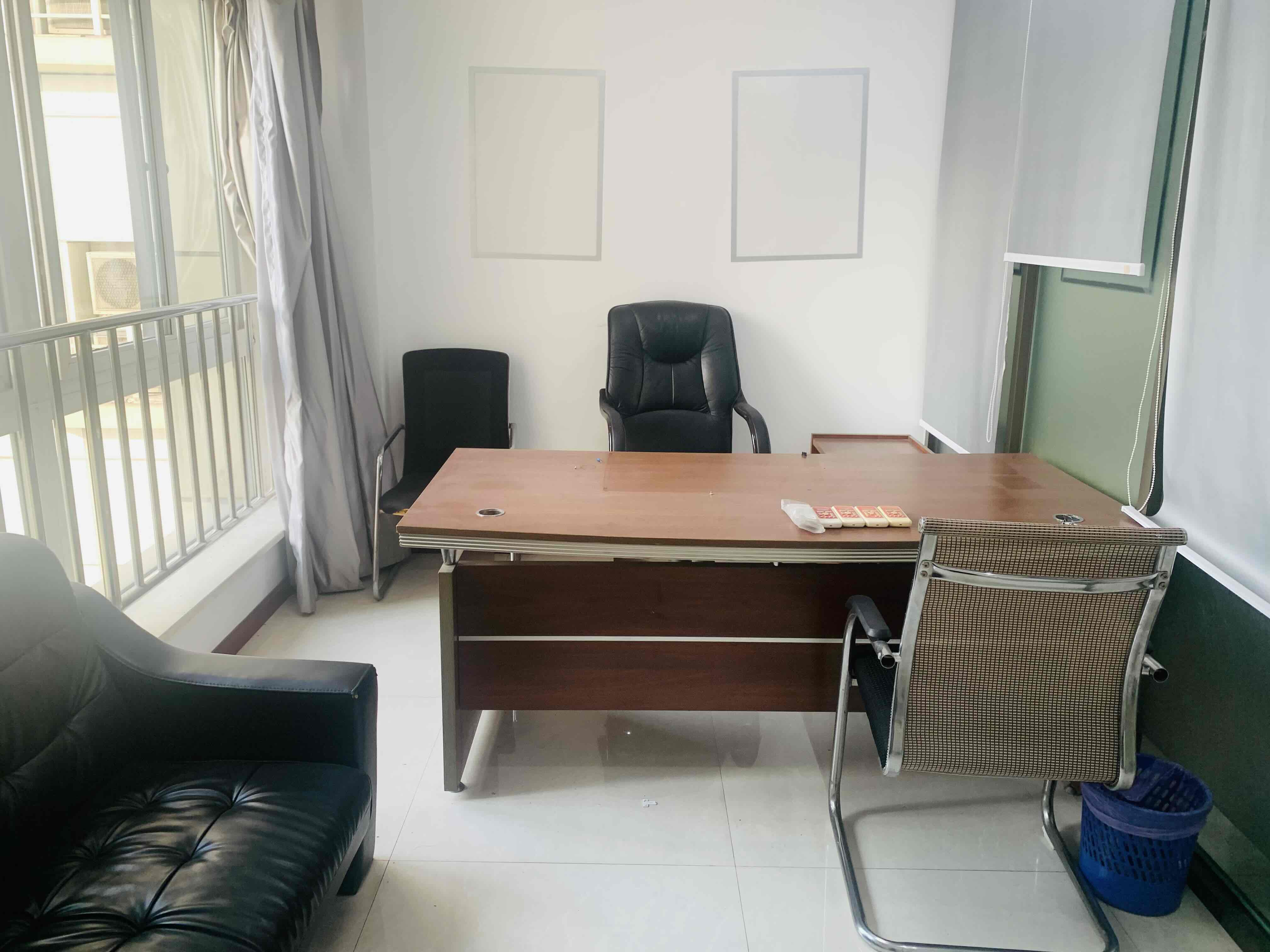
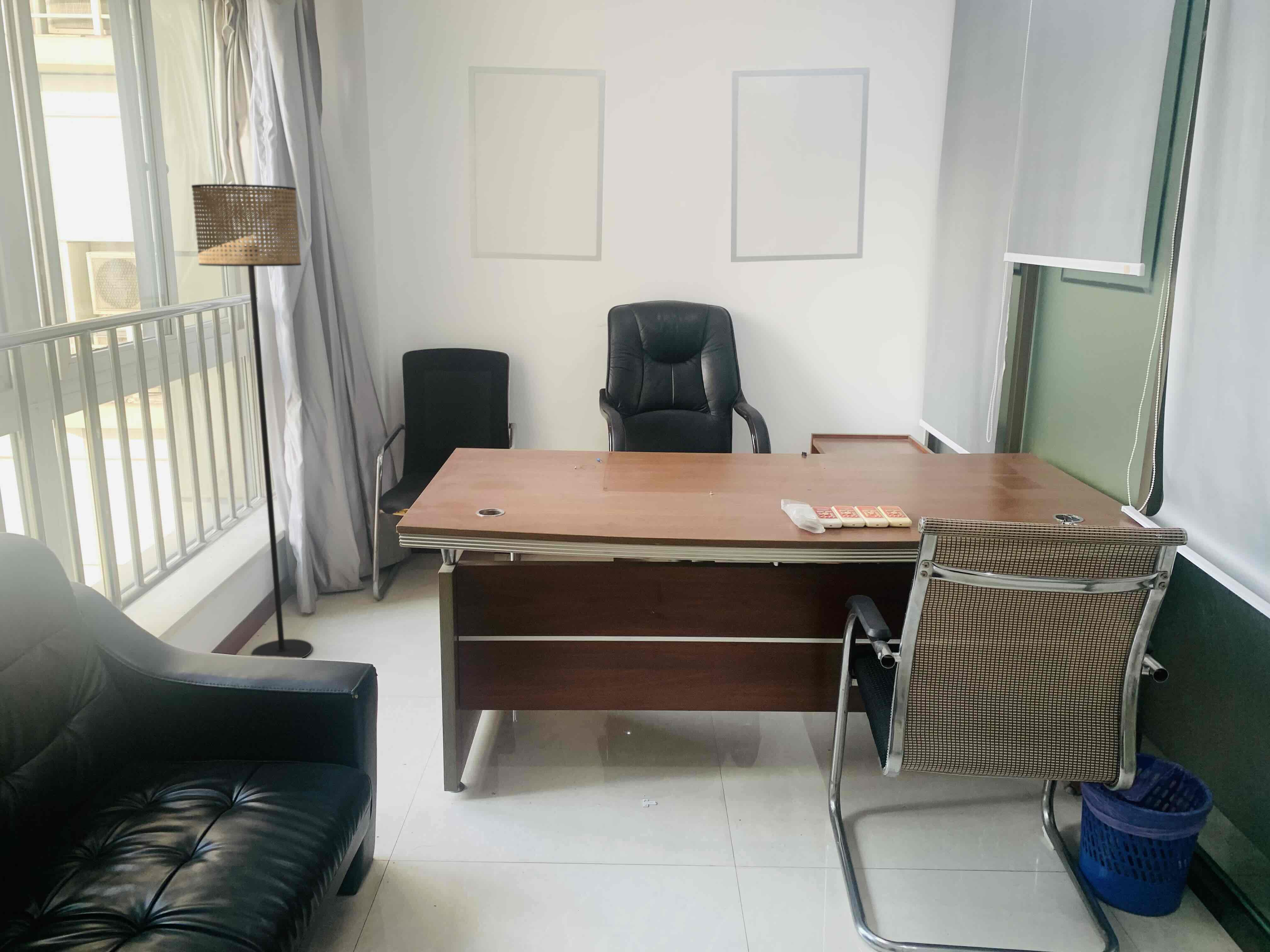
+ floor lamp [191,184,312,658]
